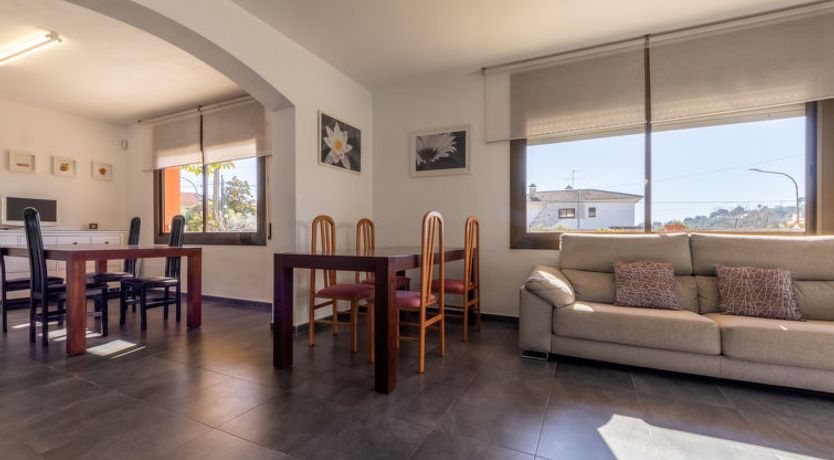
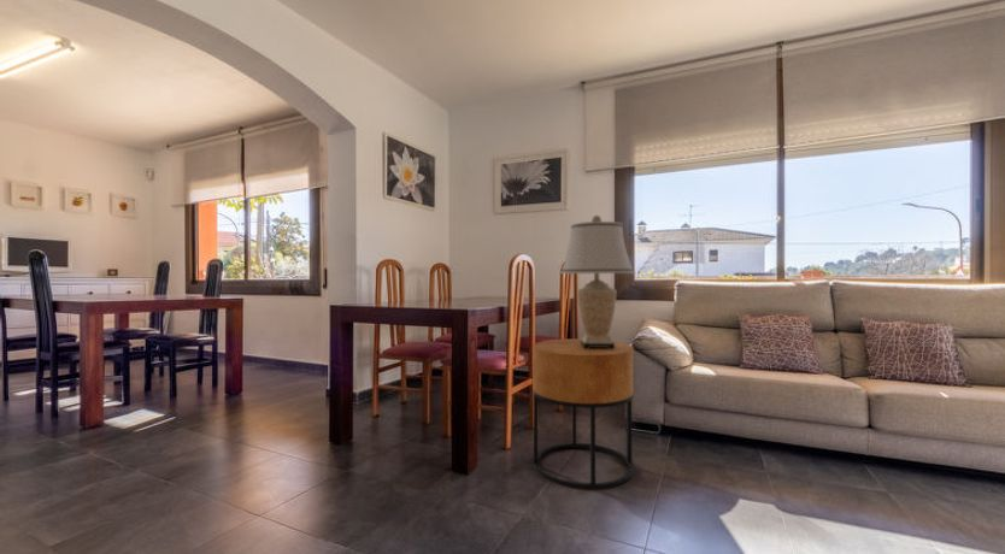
+ side table [531,337,635,490]
+ table lamp [559,214,636,349]
